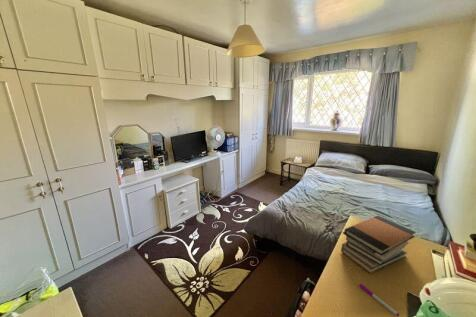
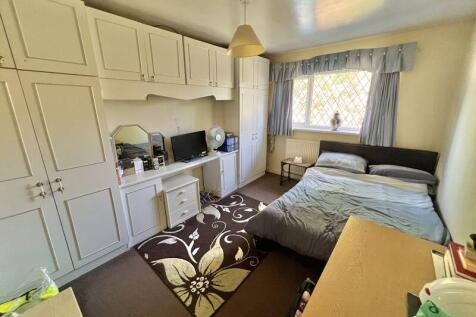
- book stack [340,215,417,275]
- pen [358,283,400,317]
